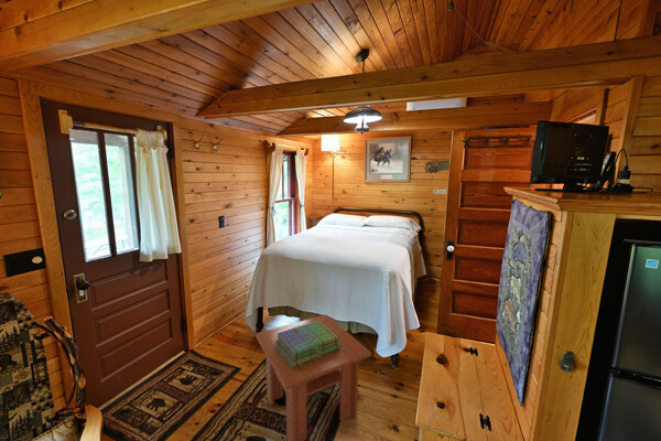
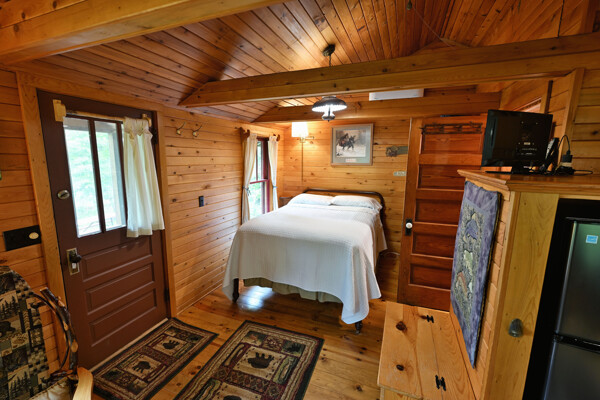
- coffee table [254,313,372,441]
- stack of books [274,321,340,368]
